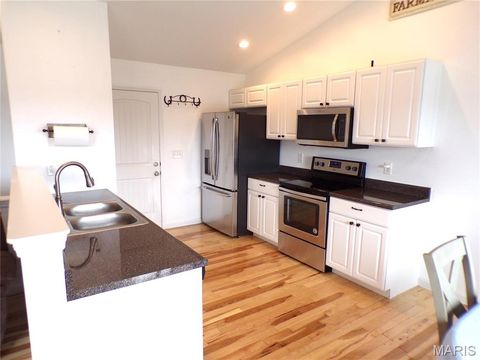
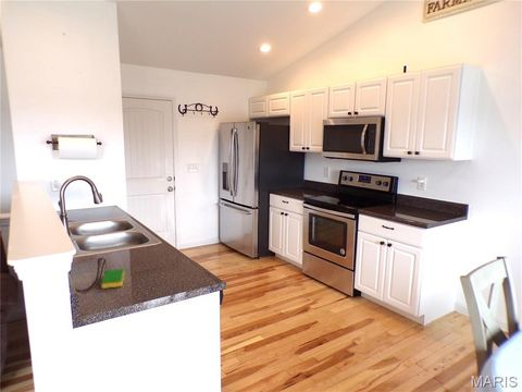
+ dish sponge [100,268,125,290]
